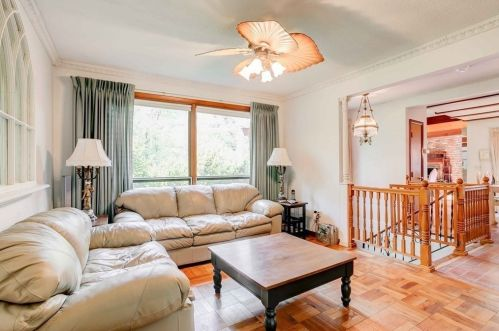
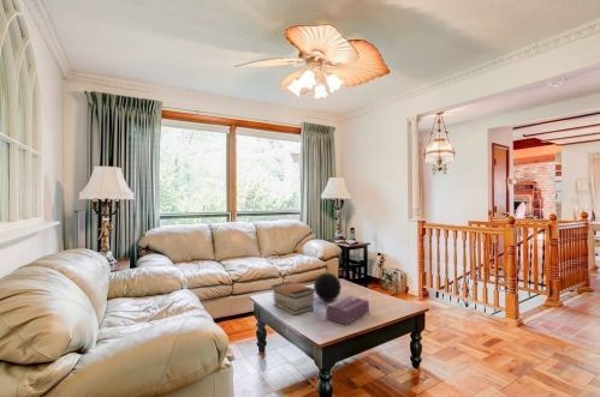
+ decorative orb [313,272,343,302]
+ book stack [269,281,316,315]
+ tissue box [325,294,370,326]
